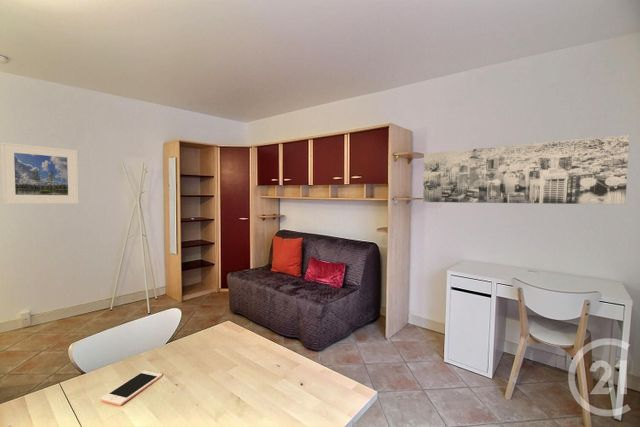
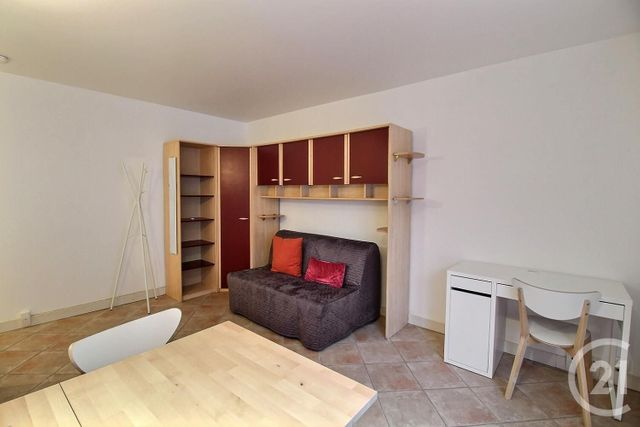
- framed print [0,141,80,205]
- cell phone [100,370,163,406]
- wall art [422,134,630,205]
